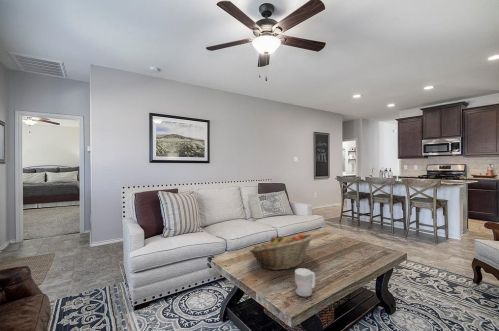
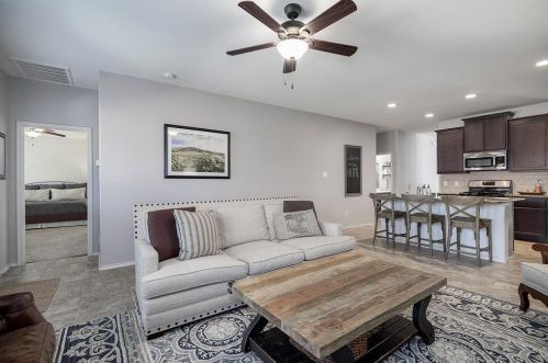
- fruit basket [248,233,315,271]
- mug [294,267,316,298]
